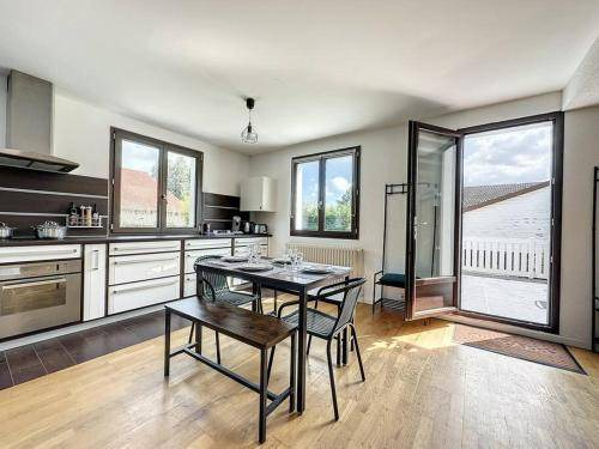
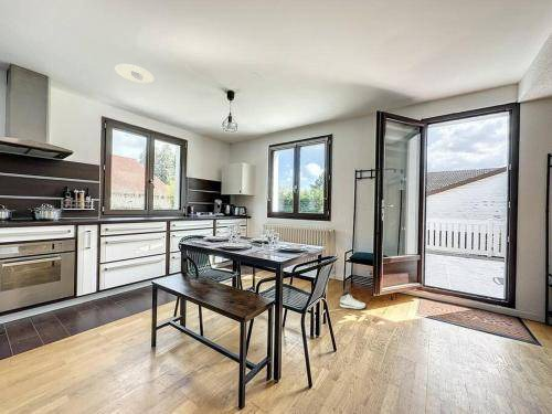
+ sneaker [339,290,367,310]
+ recessed light [114,63,155,84]
